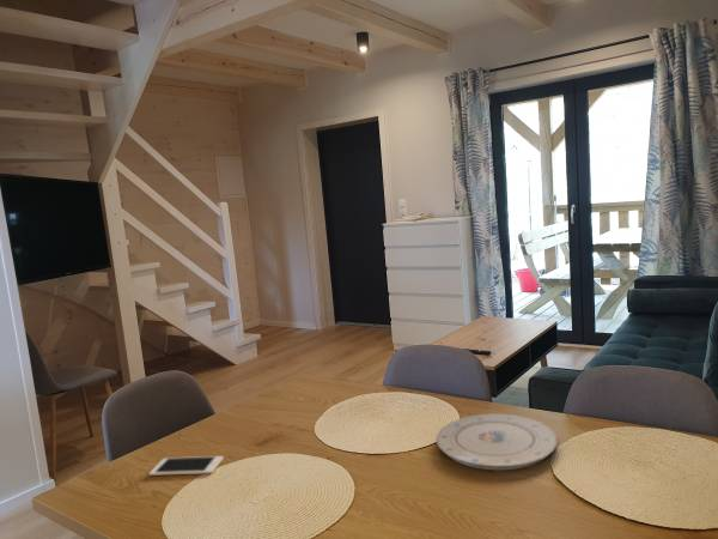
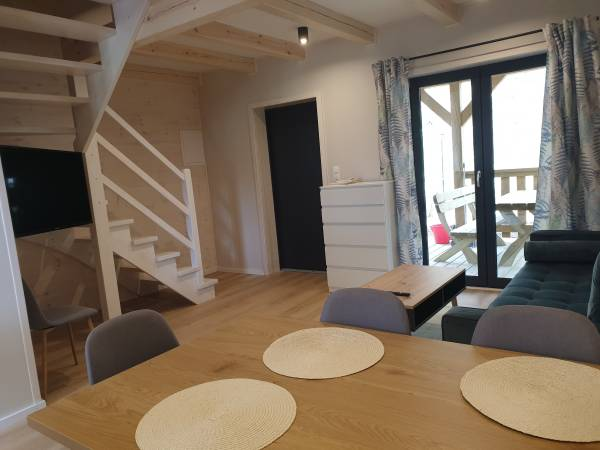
- plate [436,413,559,471]
- cell phone [148,455,225,477]
